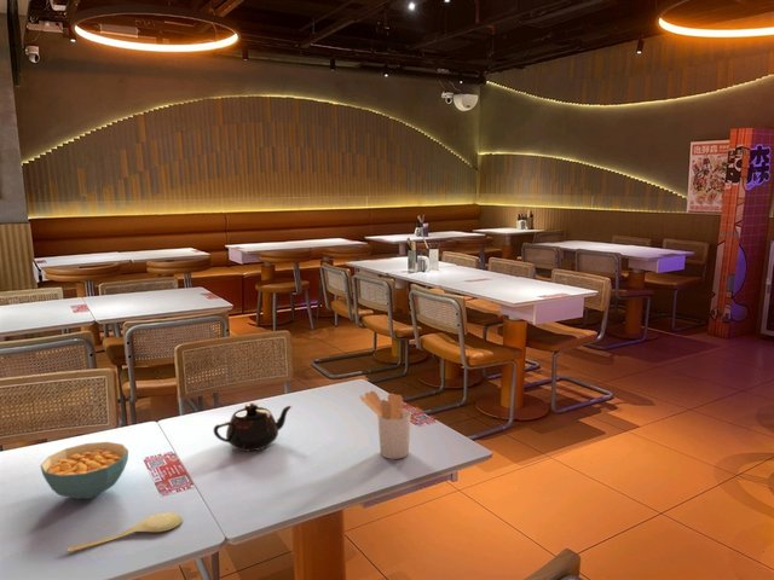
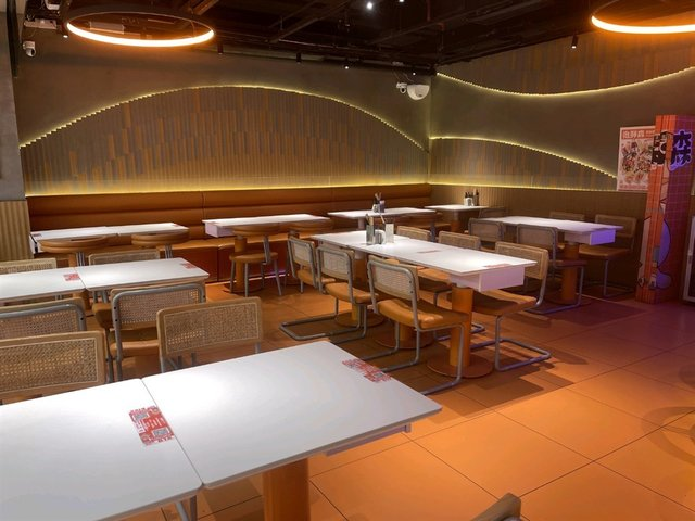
- spoon [67,512,184,553]
- teapot [213,402,294,452]
- cereal bowl [39,441,129,500]
- utensil holder [359,389,412,460]
